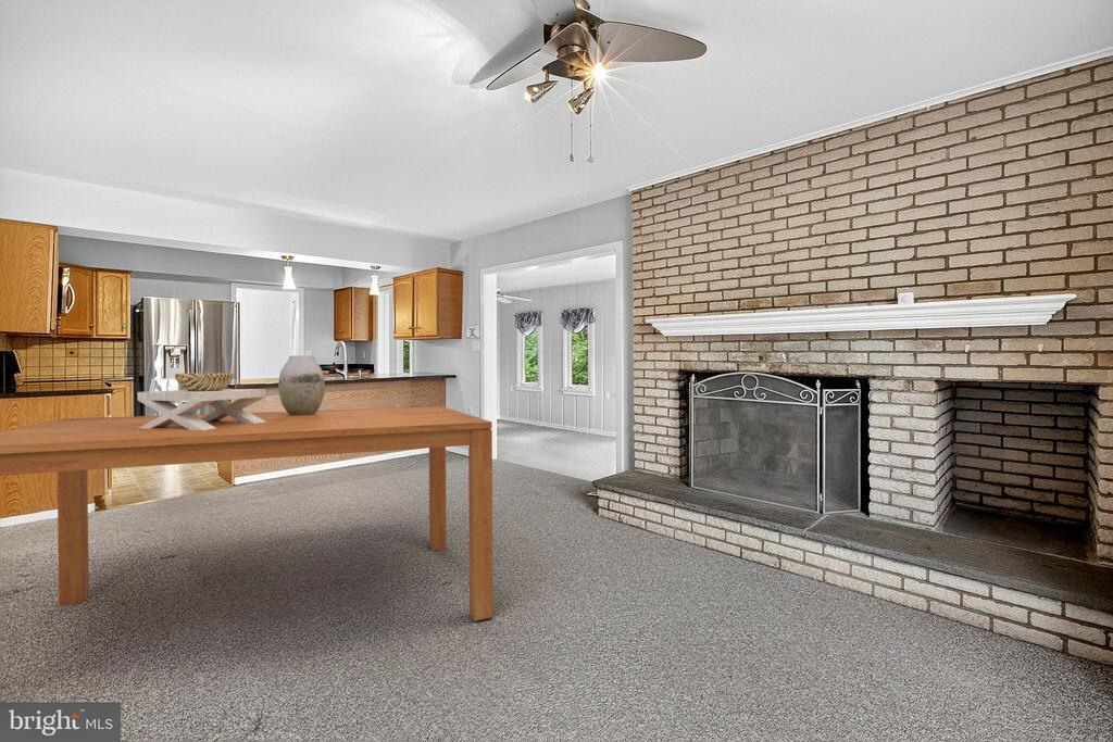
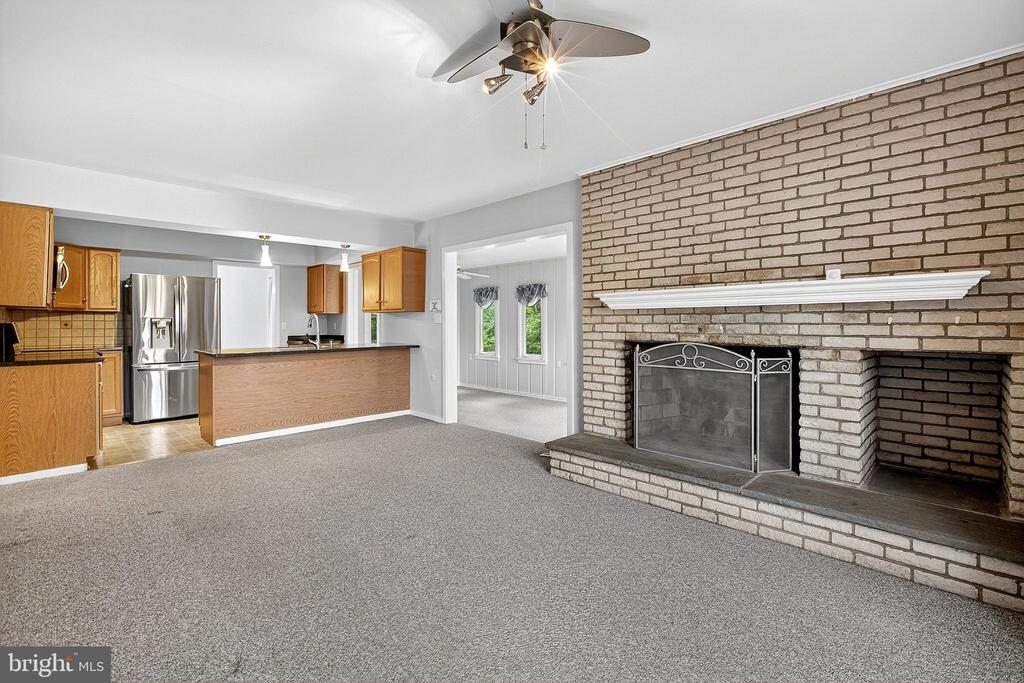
- decorative bowl [137,372,267,430]
- dining table [0,405,493,622]
- vase [277,354,326,415]
